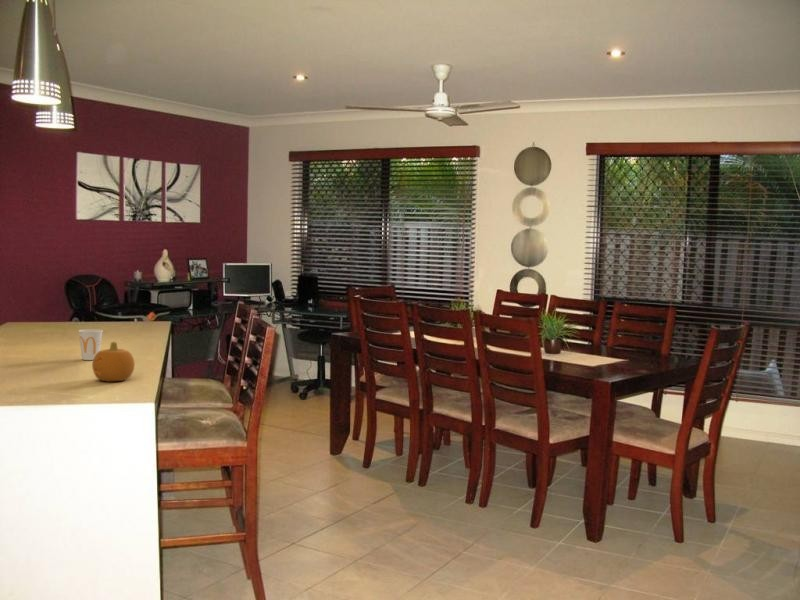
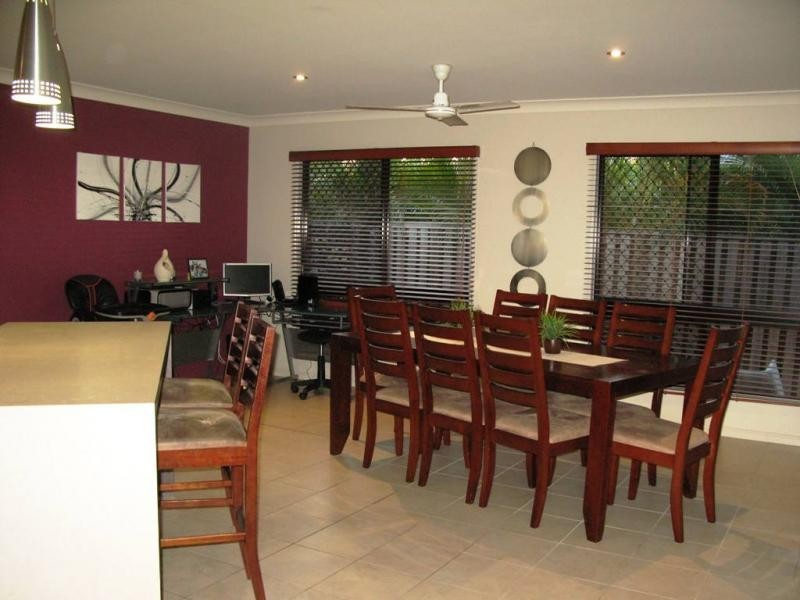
- cup [77,328,104,361]
- fruit [91,341,136,382]
